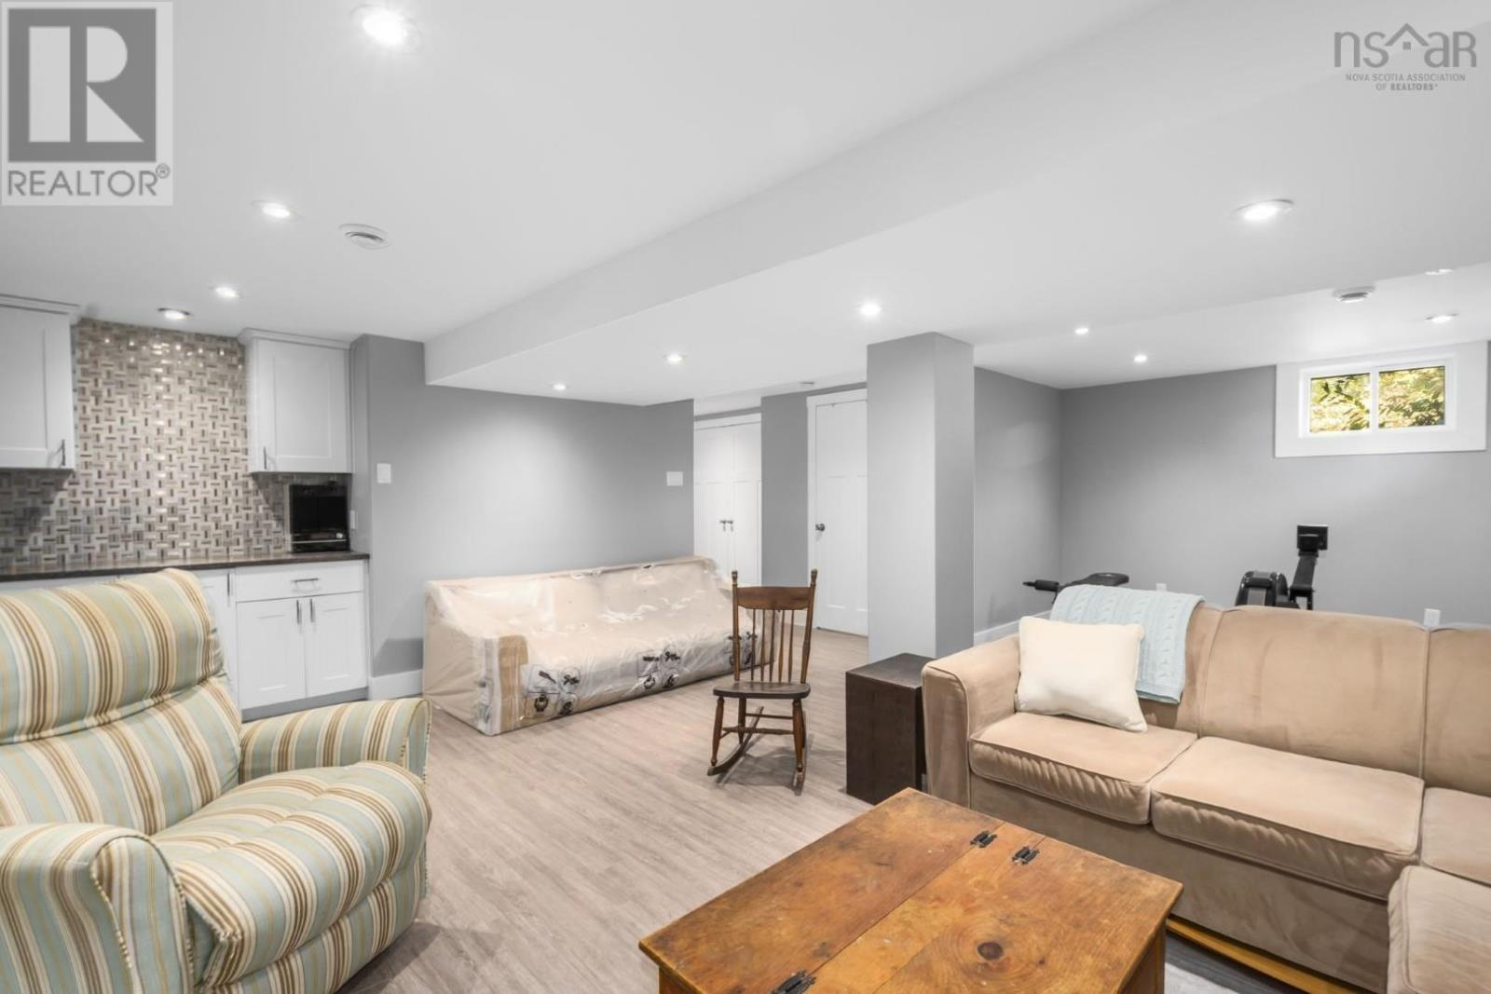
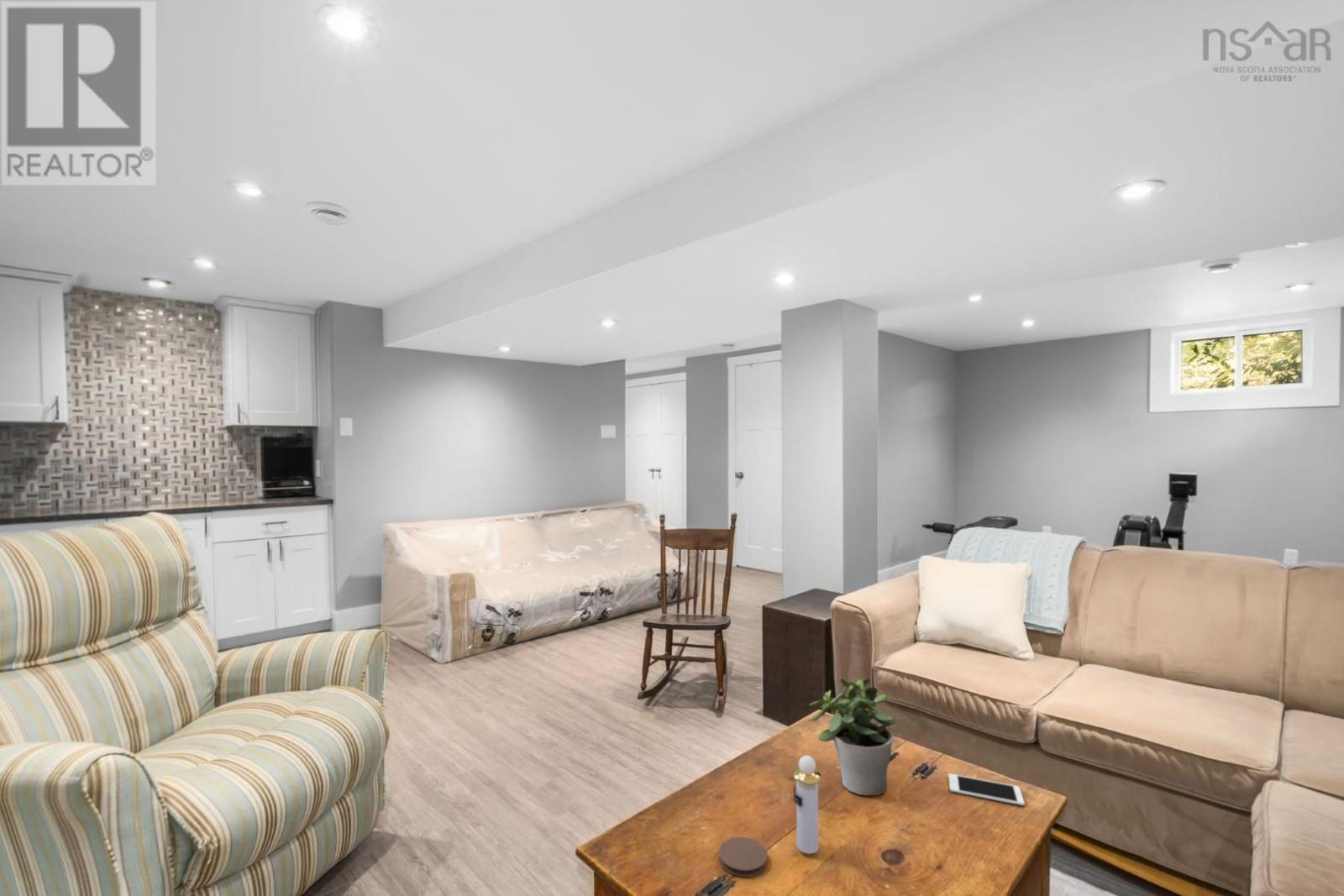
+ perfume bottle [793,754,822,855]
+ potted plant [808,677,896,796]
+ coaster [718,836,768,878]
+ cell phone [948,773,1026,807]
